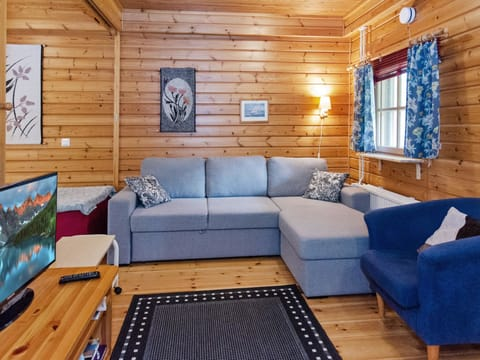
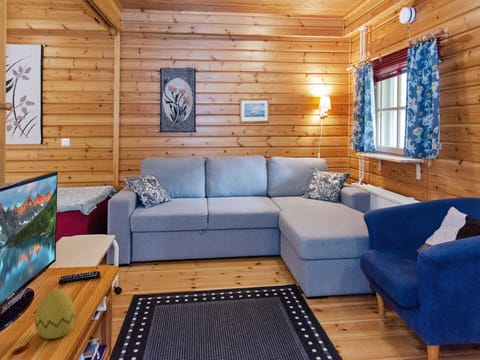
+ decorative egg [34,289,76,340]
